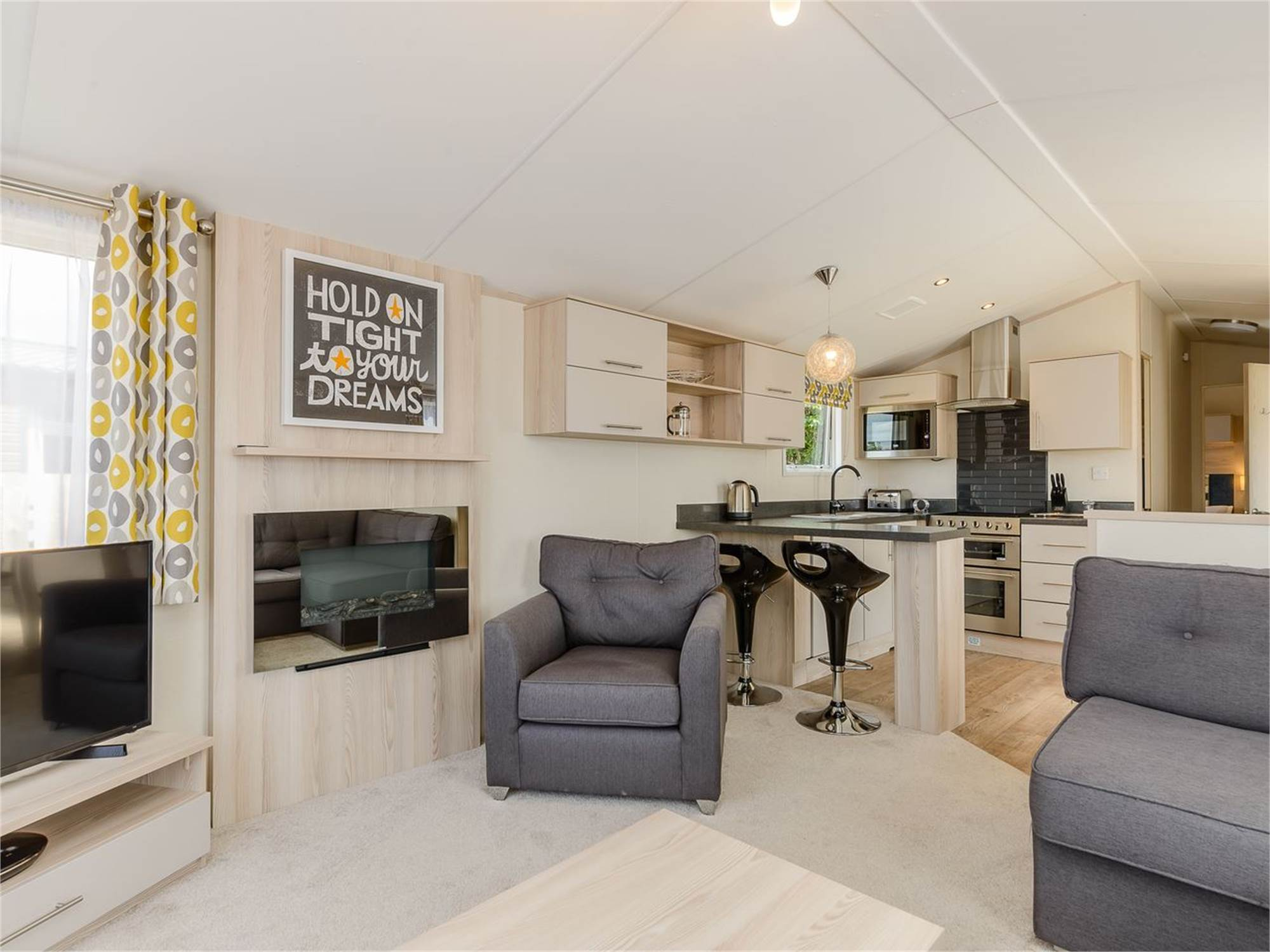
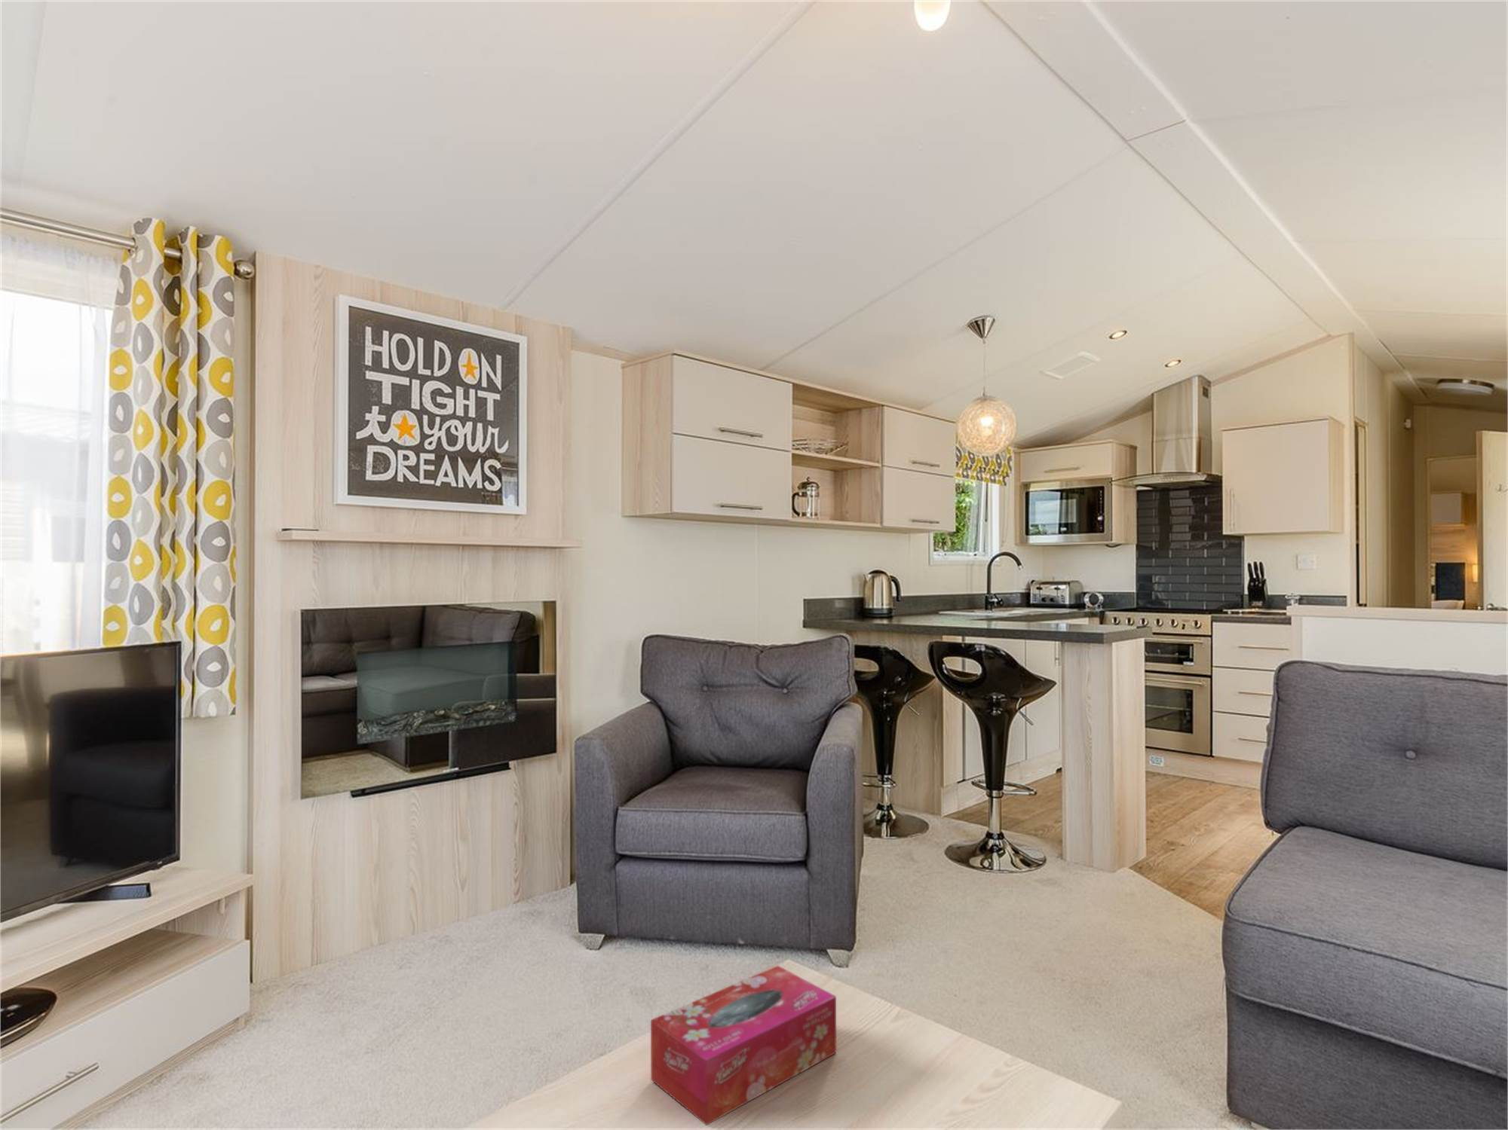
+ tissue box [650,965,837,1126]
